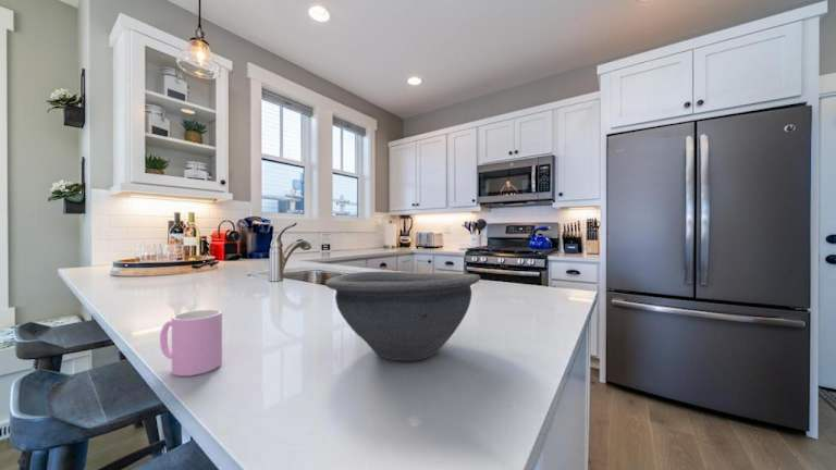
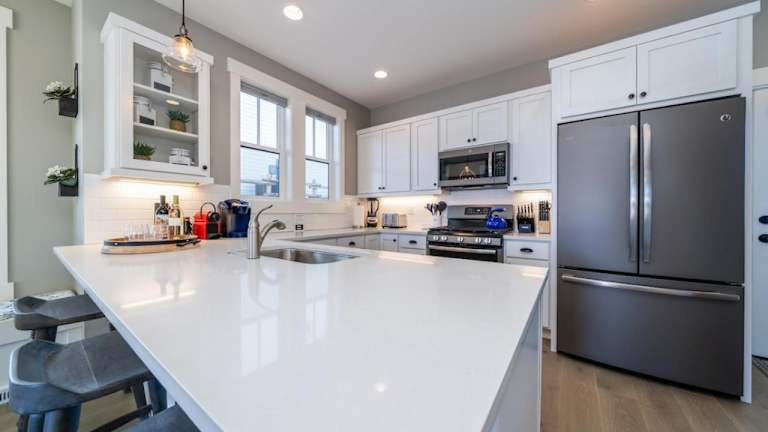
- cup [159,308,223,378]
- bowl [324,271,481,361]
